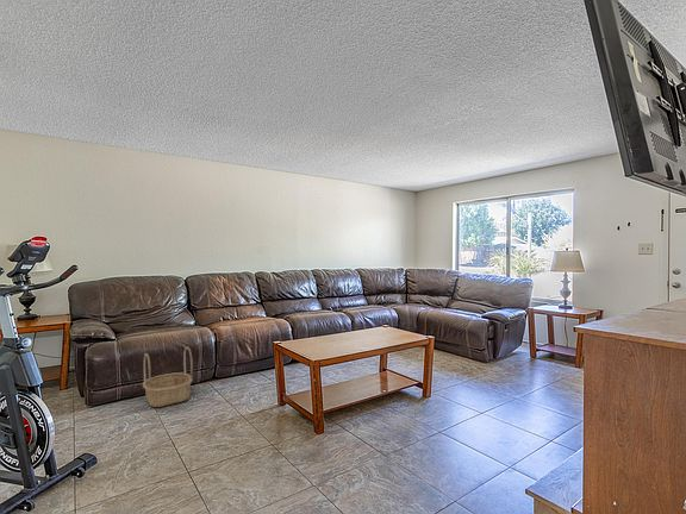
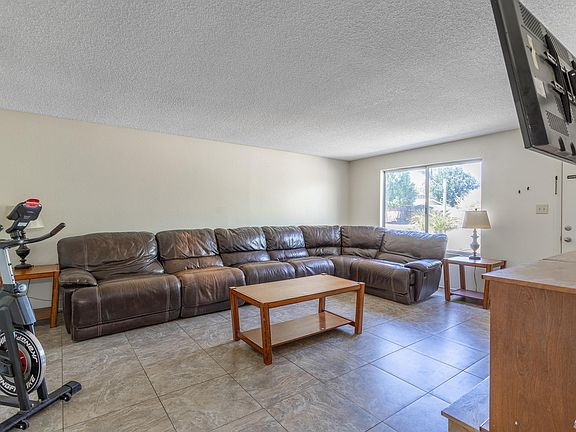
- basket [142,346,194,408]
